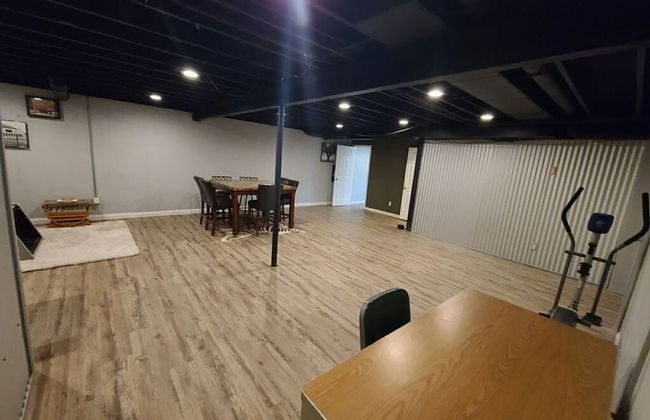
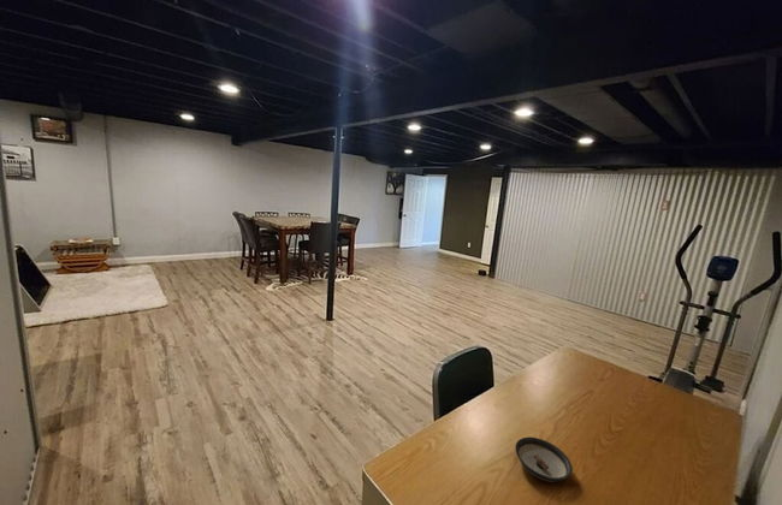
+ saucer [514,436,574,483]
